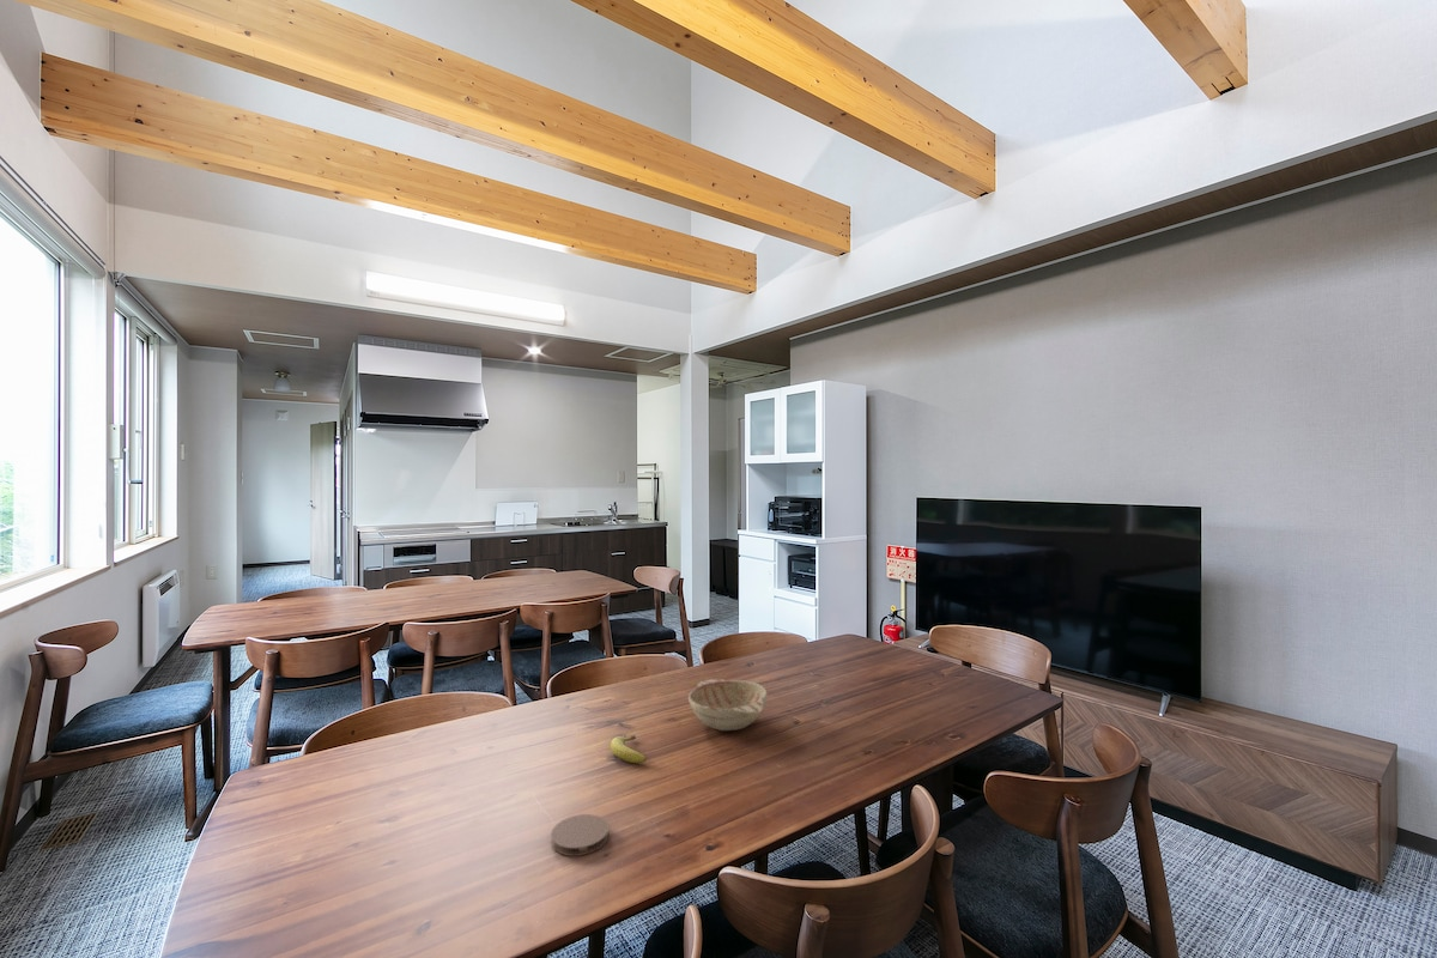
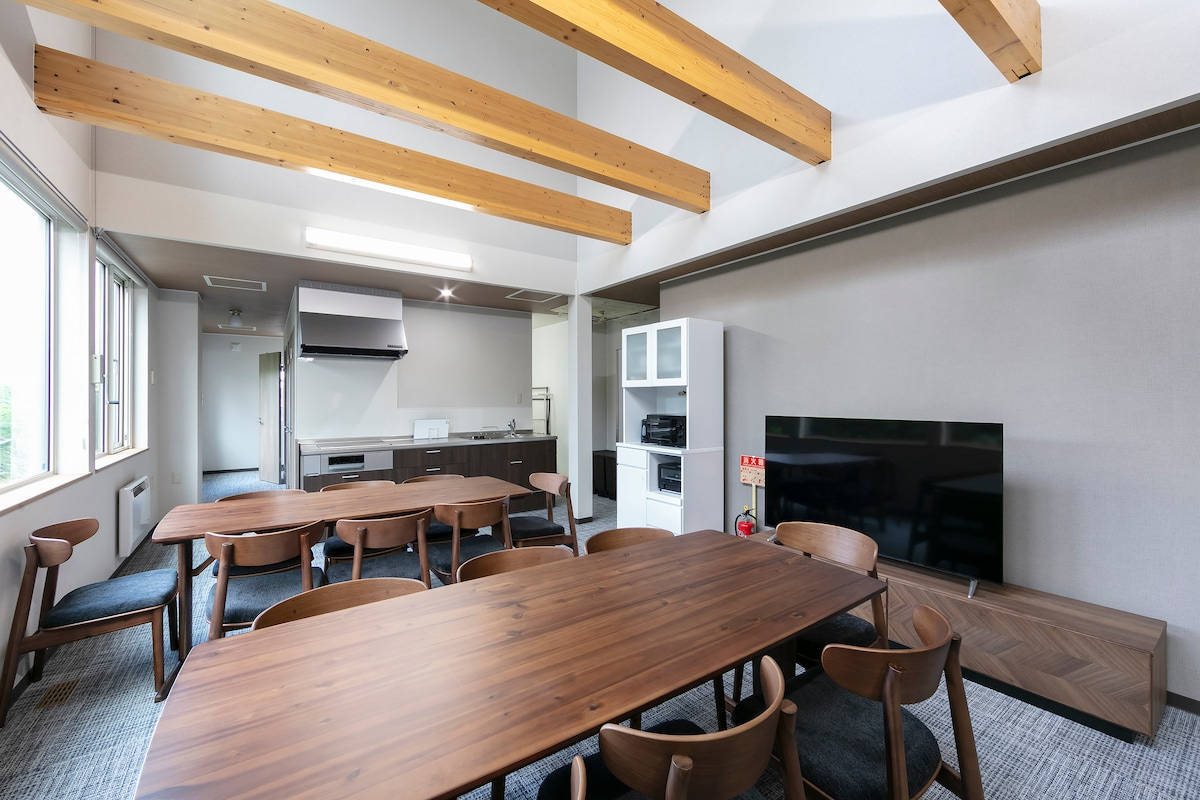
- decorative bowl [687,678,769,732]
- coaster [550,813,610,857]
- fruit [610,734,647,764]
